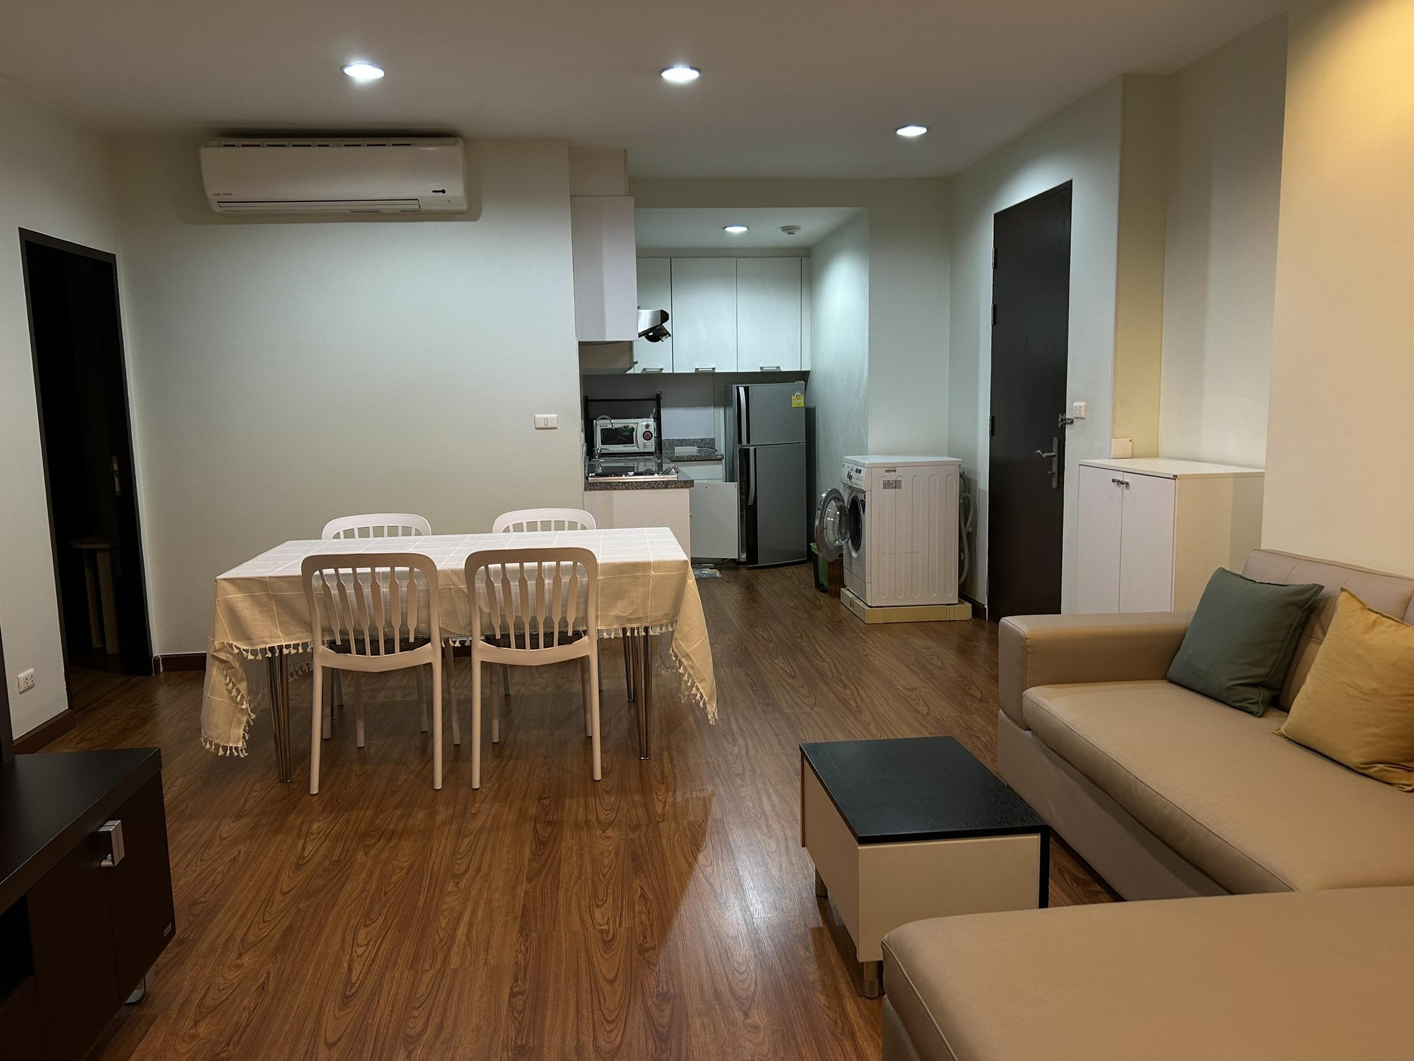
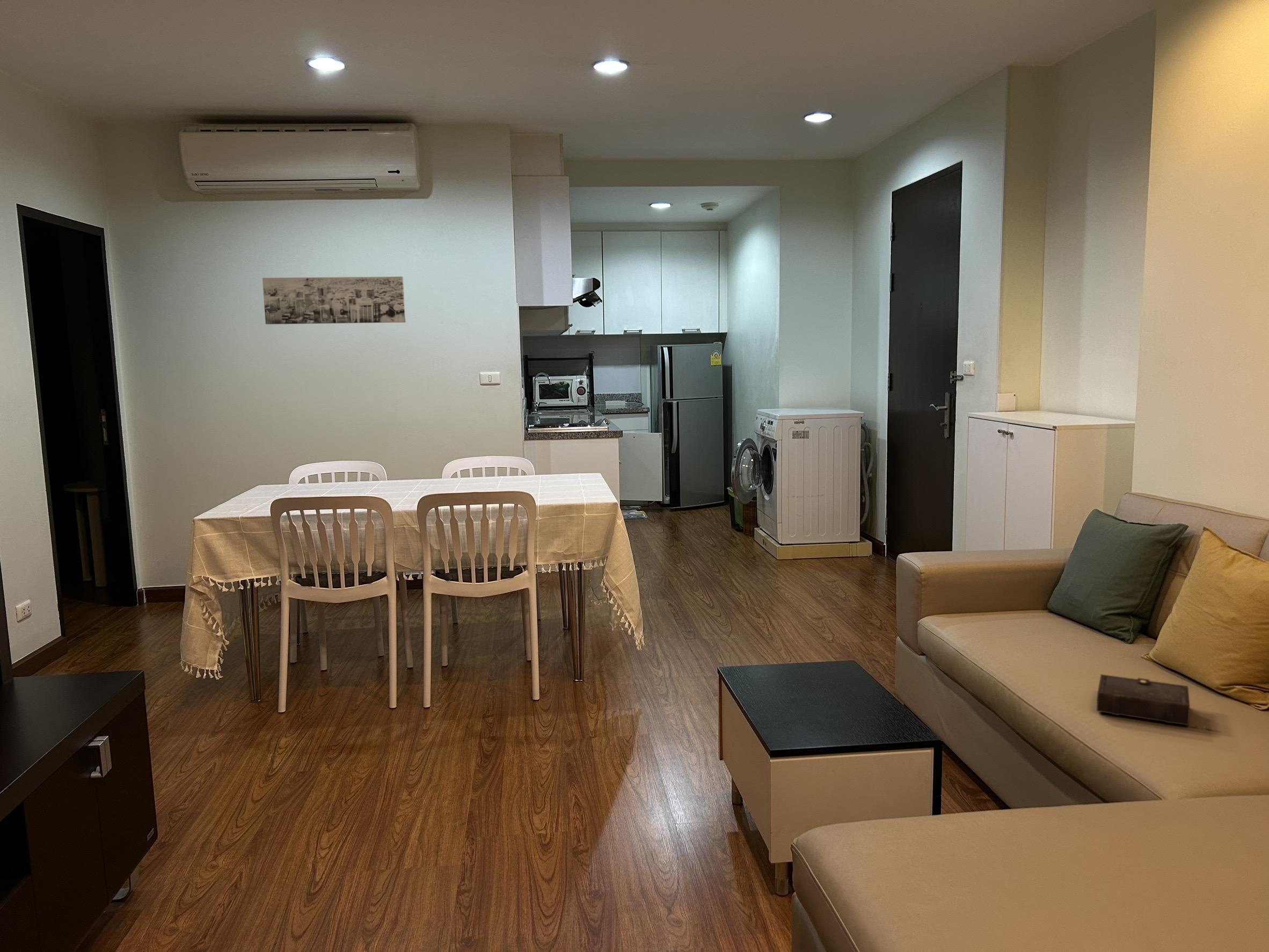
+ book [1096,674,1222,731]
+ wall art [262,276,406,325]
